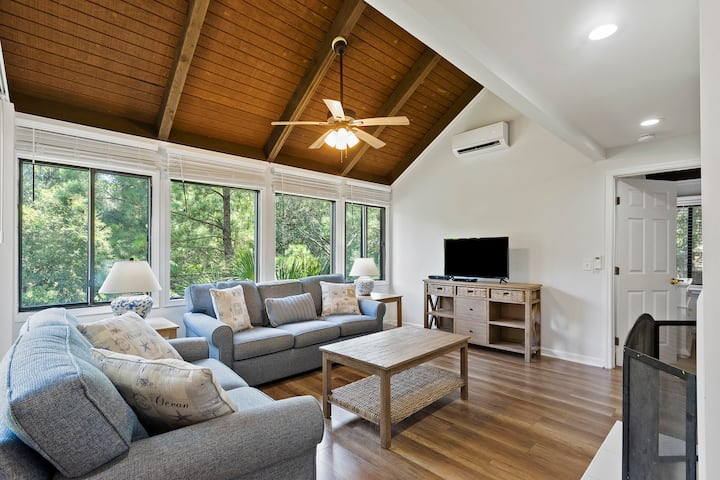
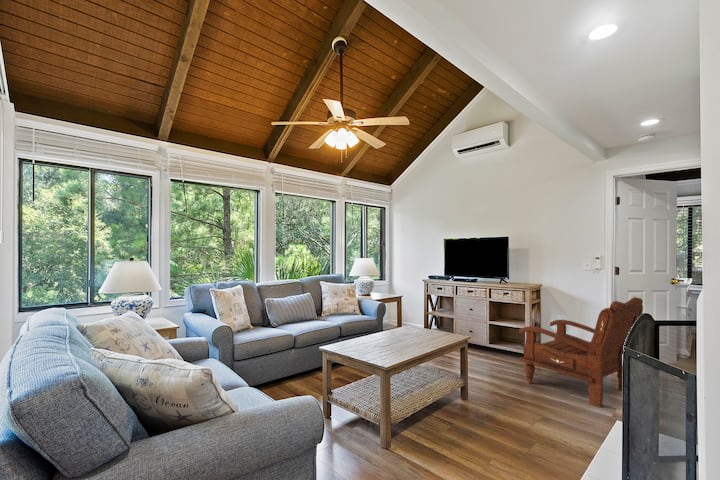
+ armchair [518,296,644,409]
